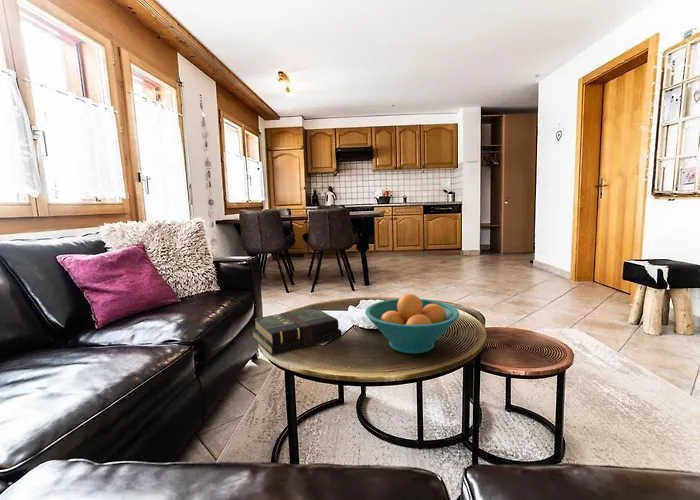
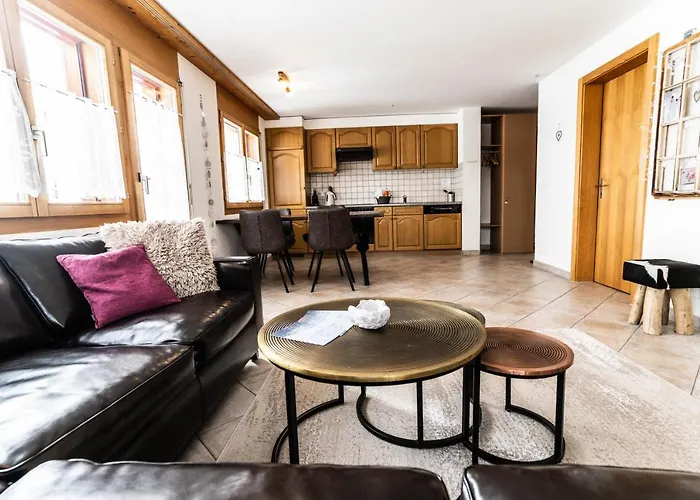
- book [251,306,343,356]
- fruit bowl [364,293,460,355]
